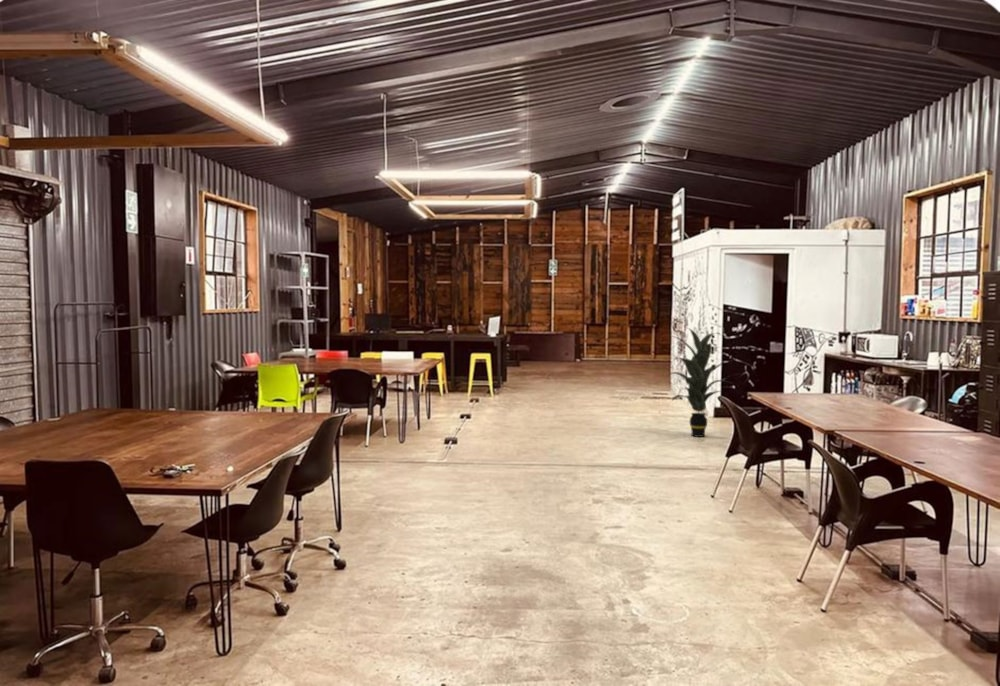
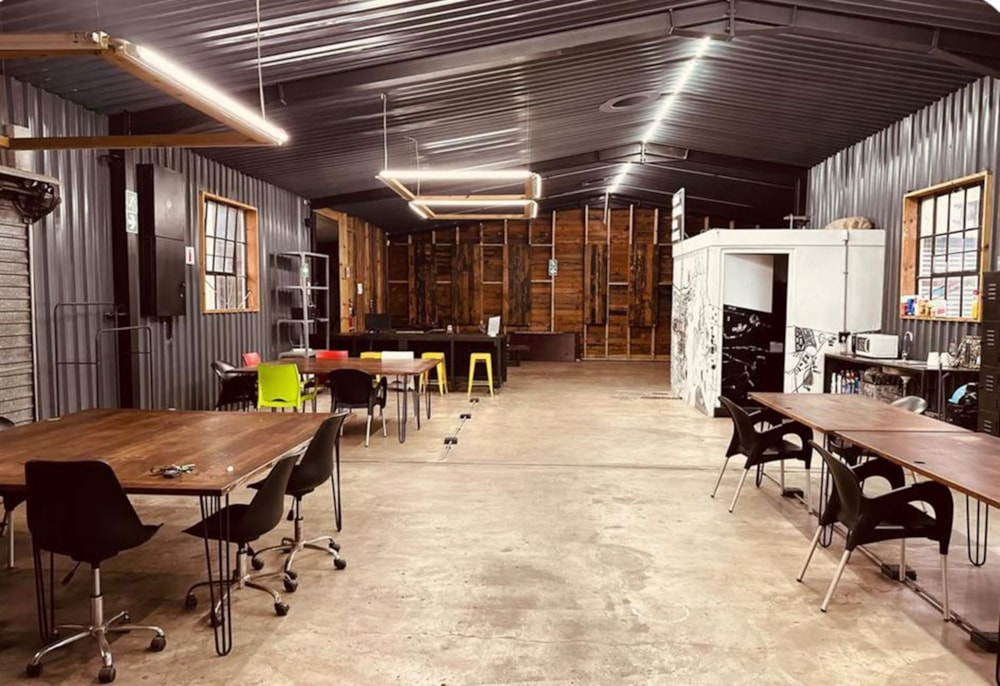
- indoor plant [667,326,734,438]
